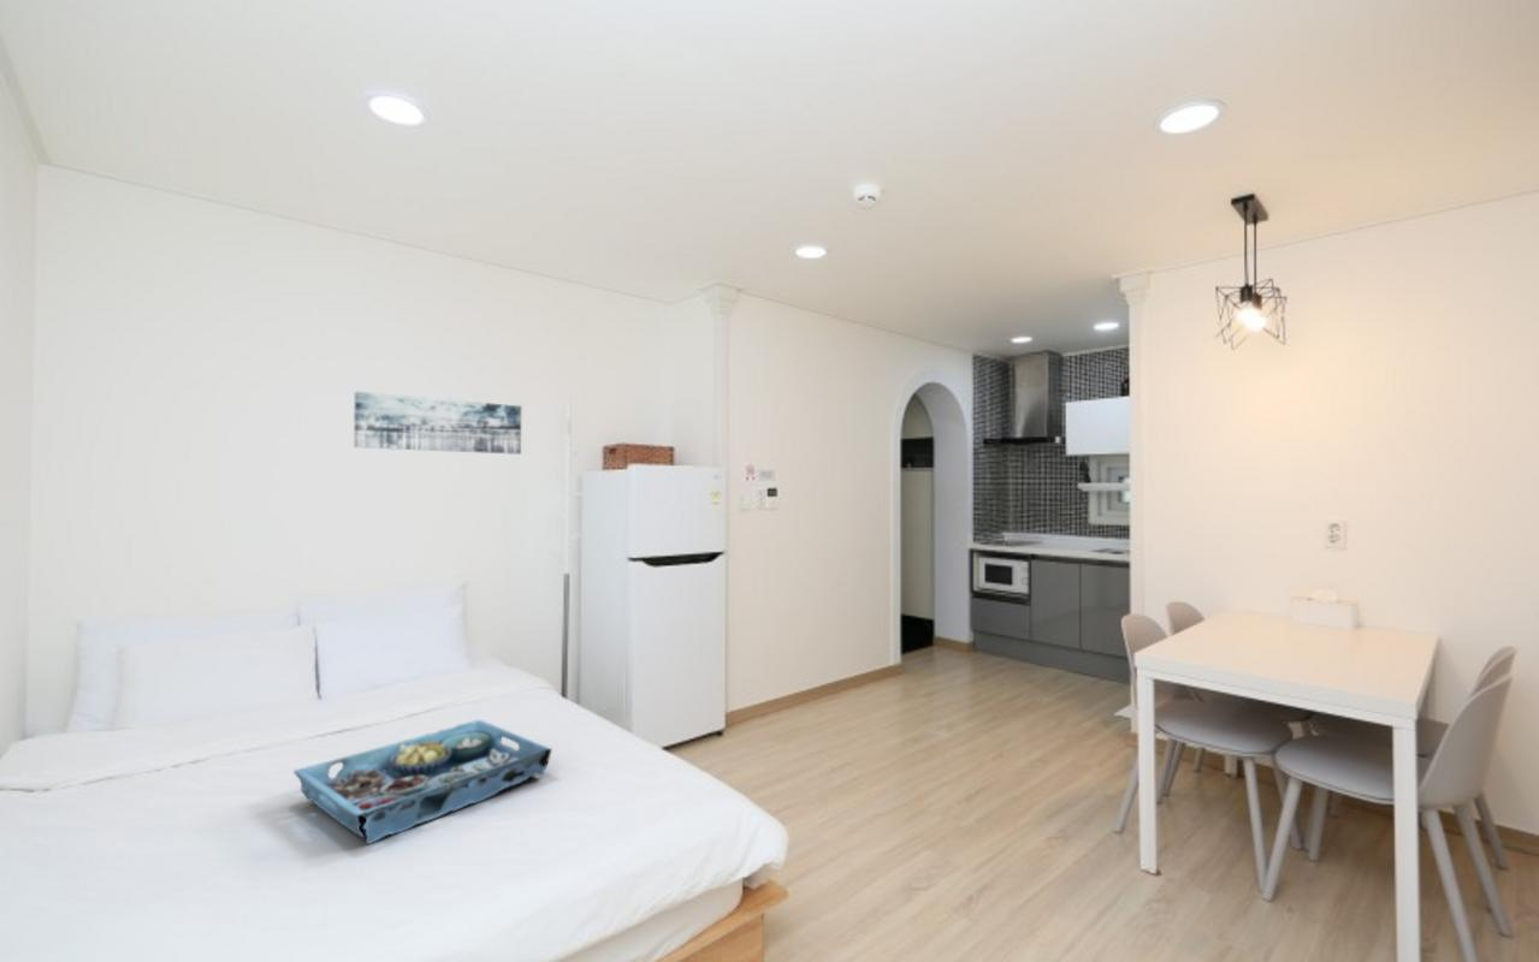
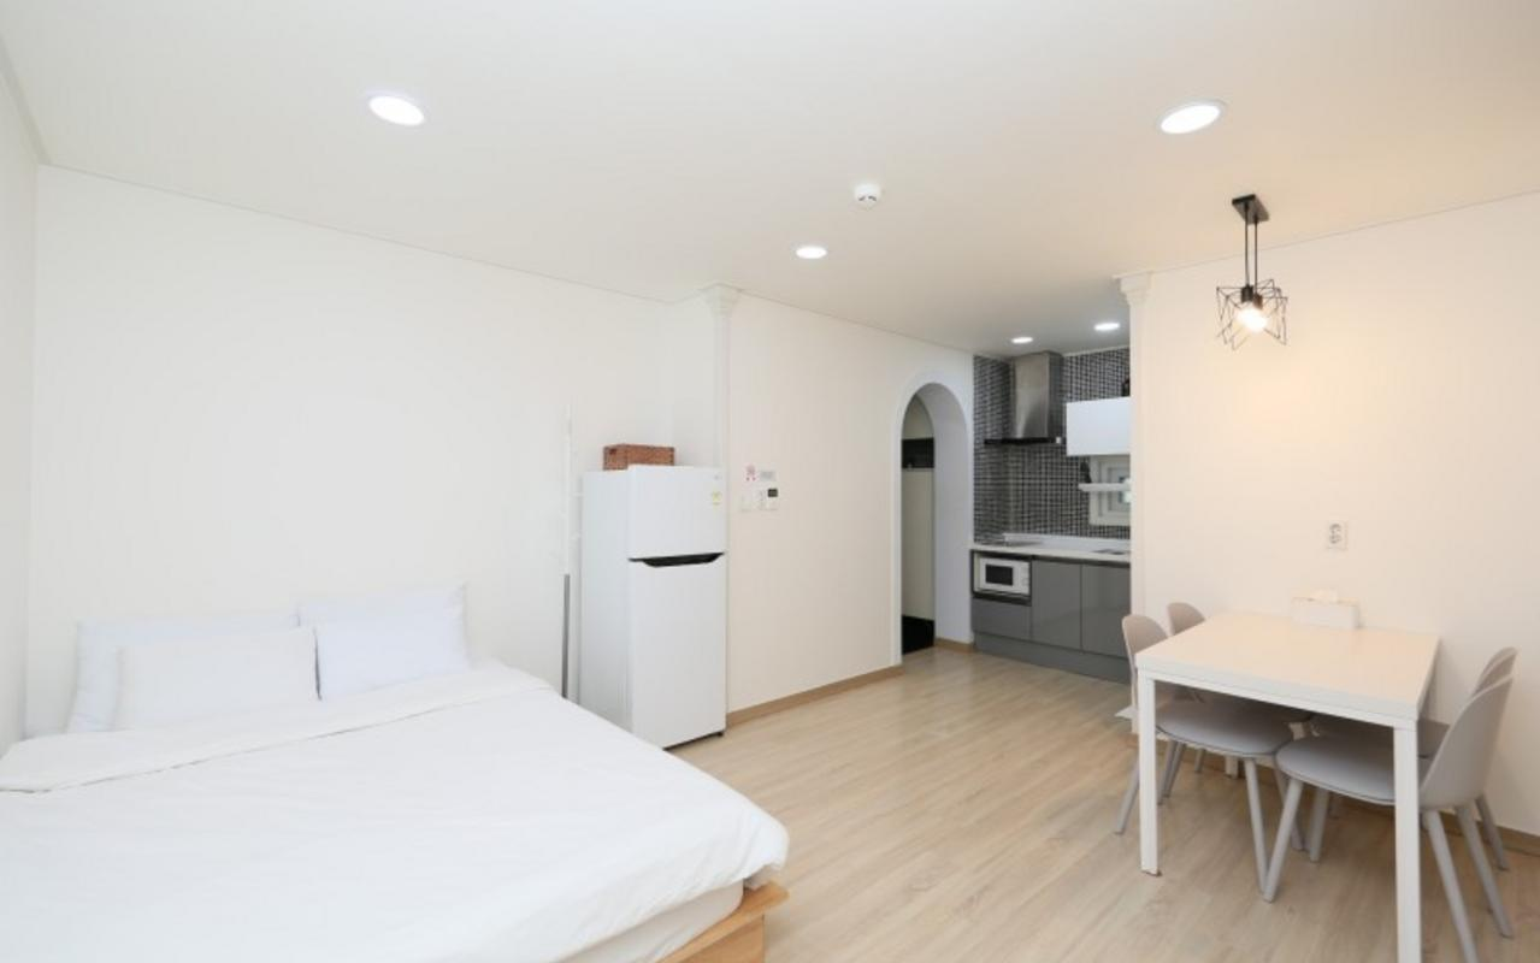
- serving tray [292,719,554,845]
- wall art [353,391,522,456]
